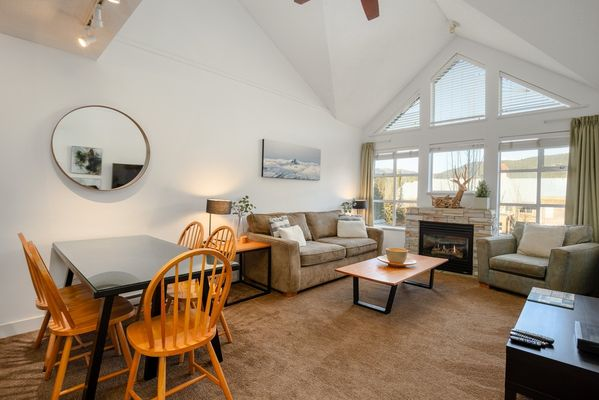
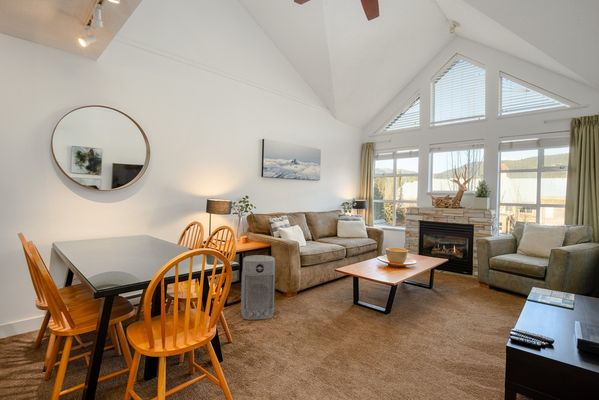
+ air purifier [240,254,276,321]
